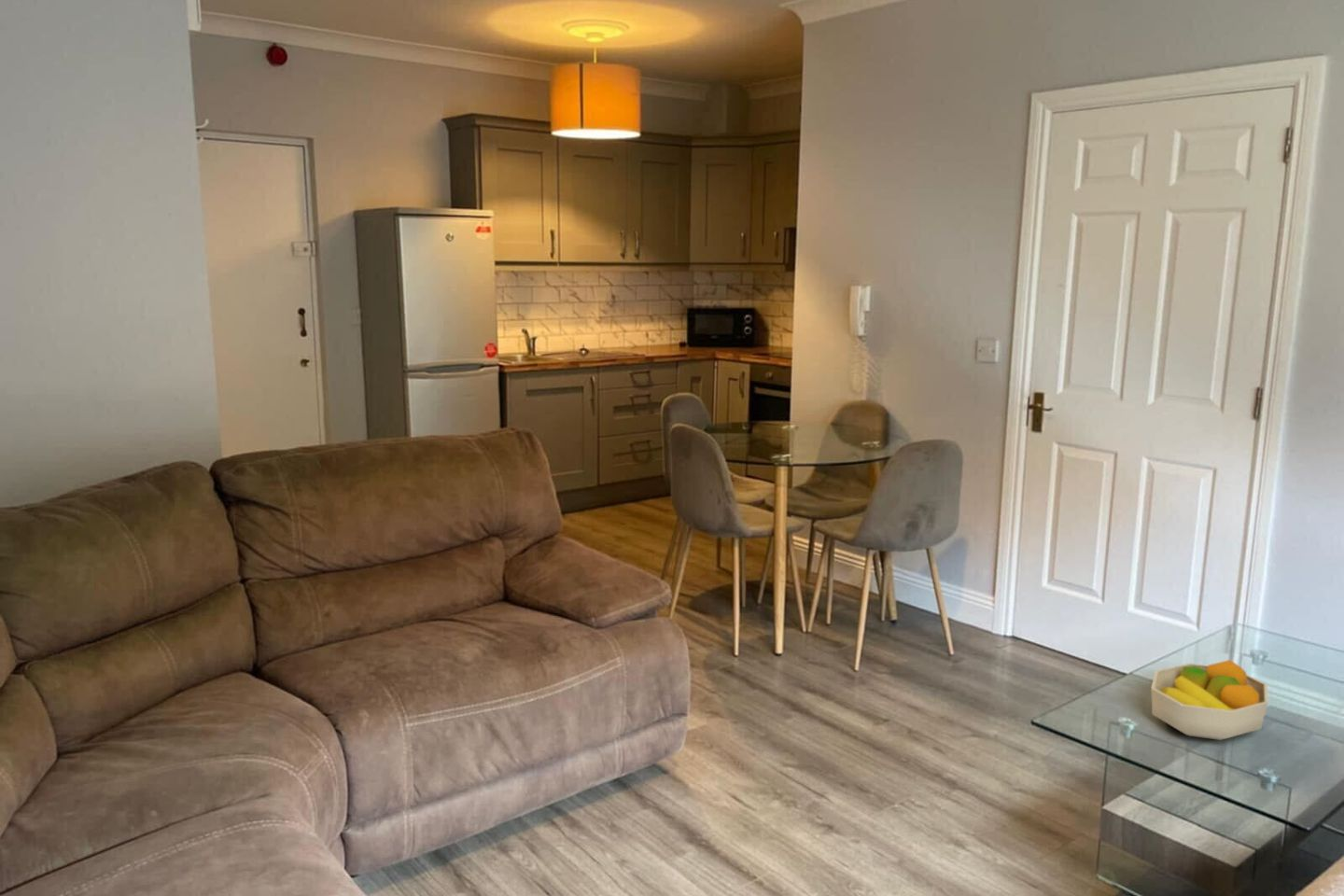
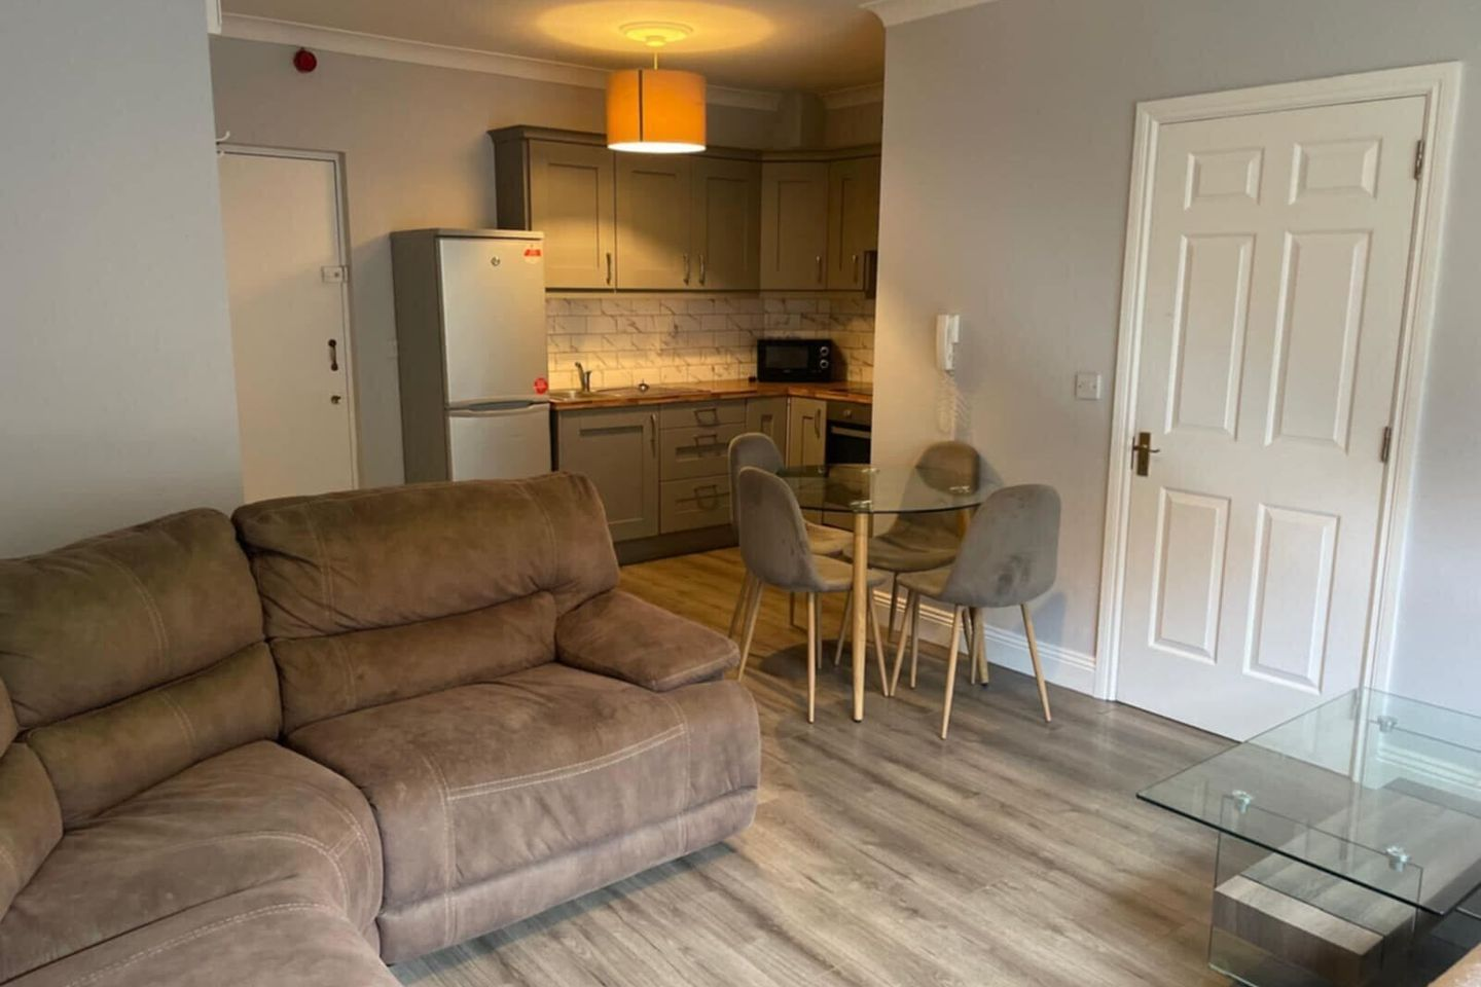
- fruit bowl [1150,659,1269,741]
